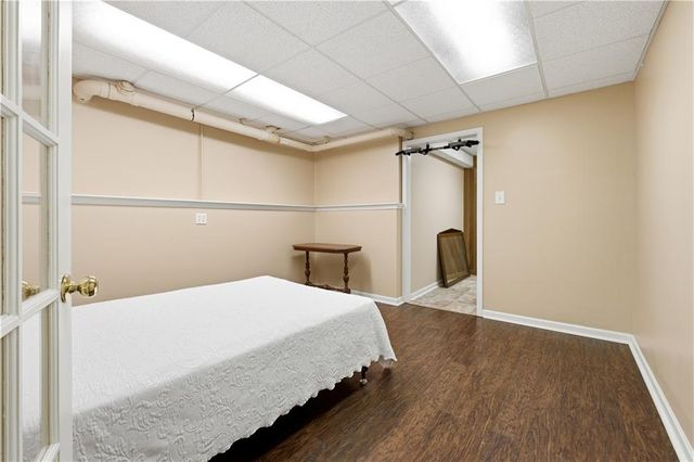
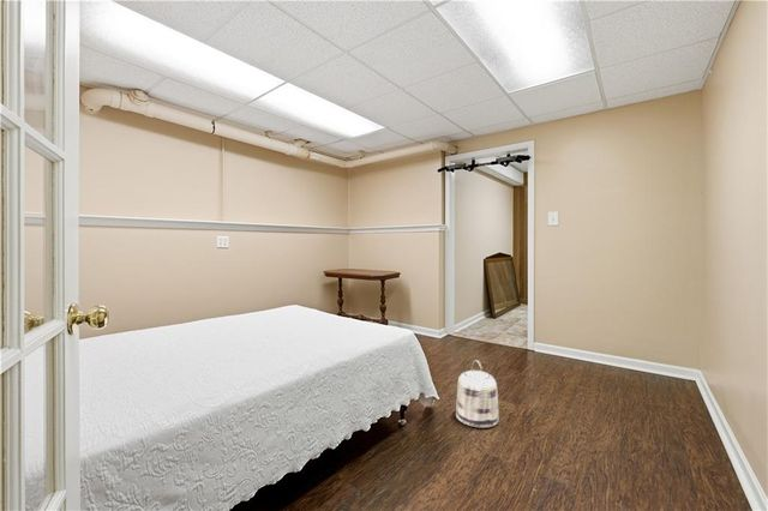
+ basket [455,359,500,429]
